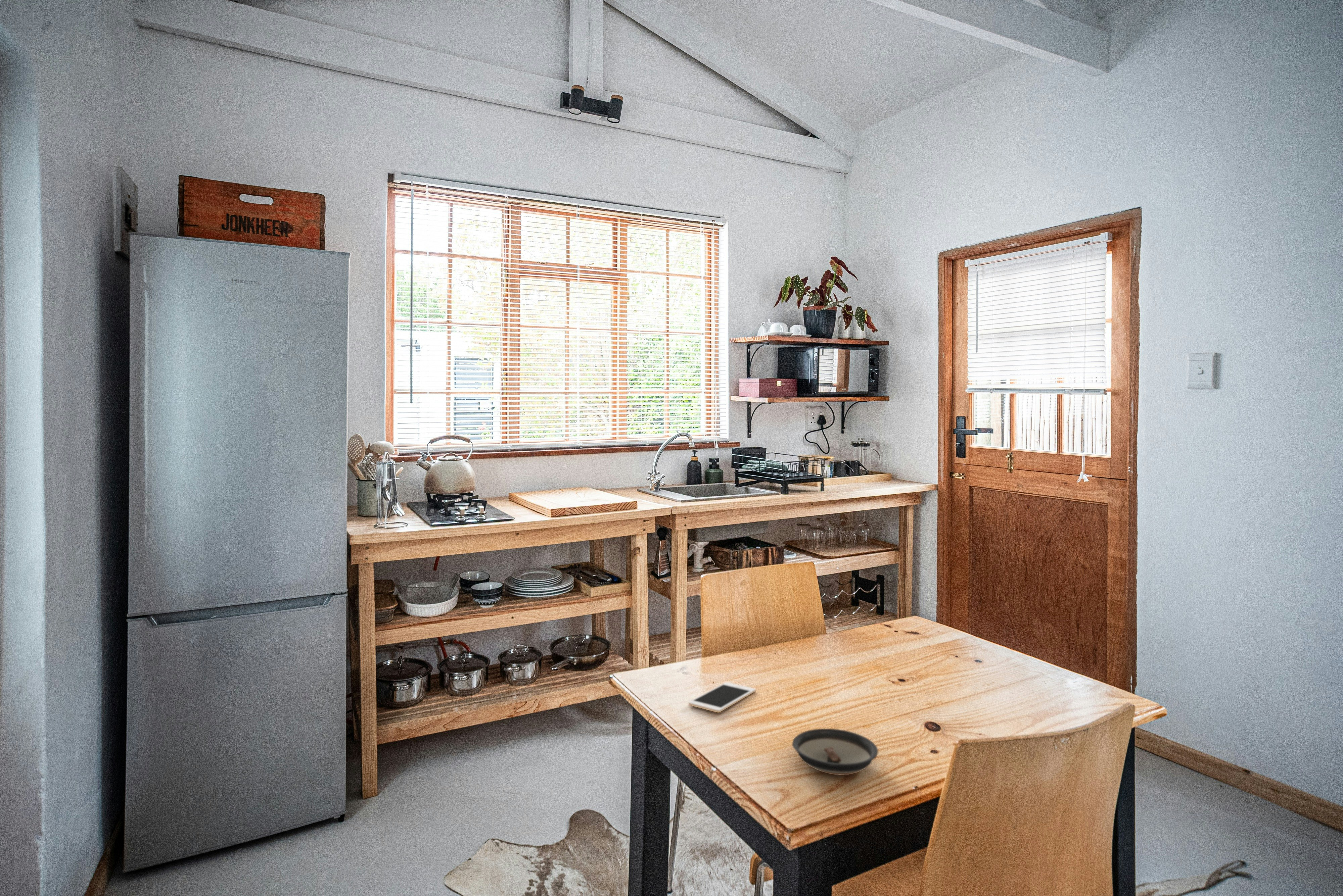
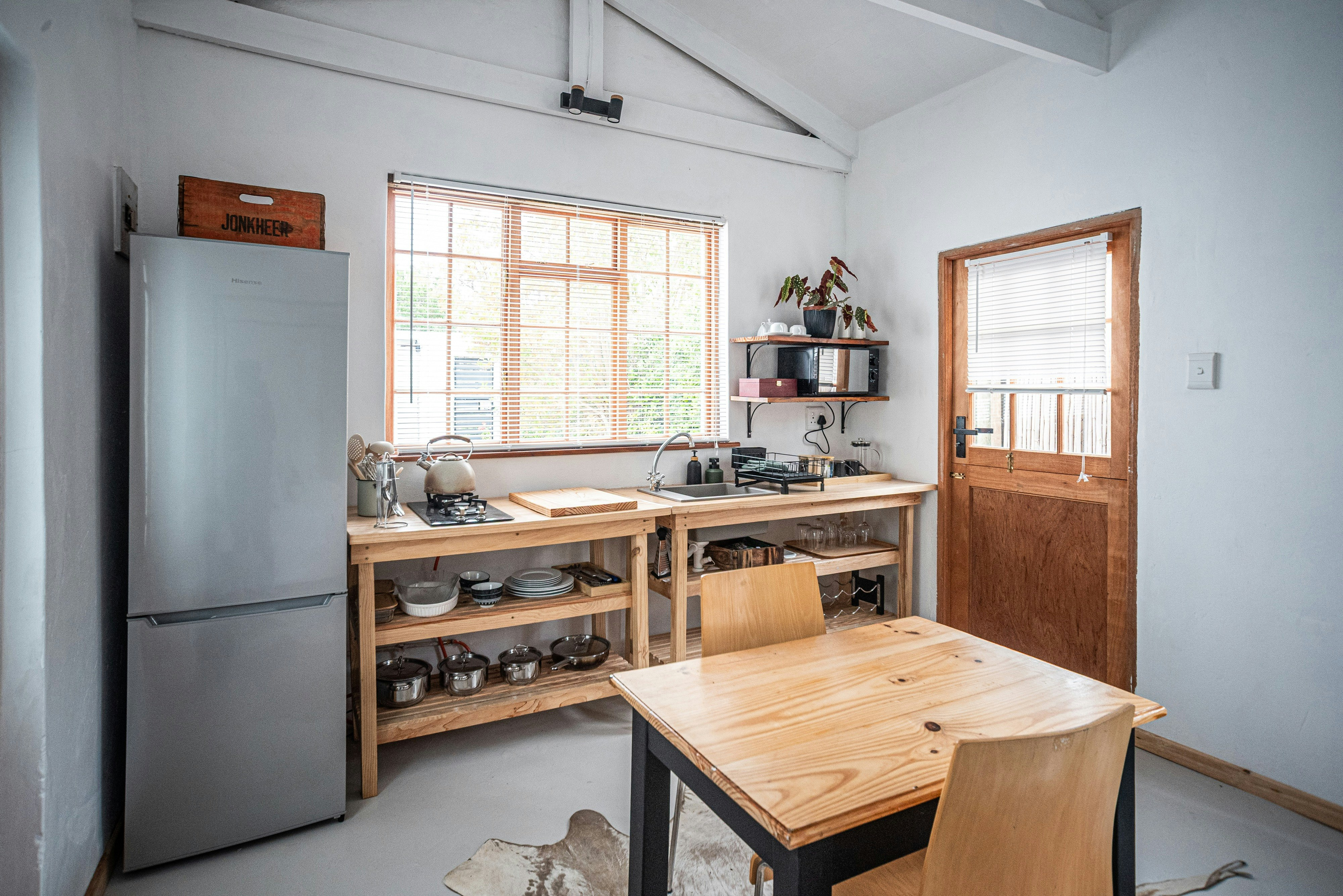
- saucer [792,728,878,776]
- cell phone [688,682,756,713]
